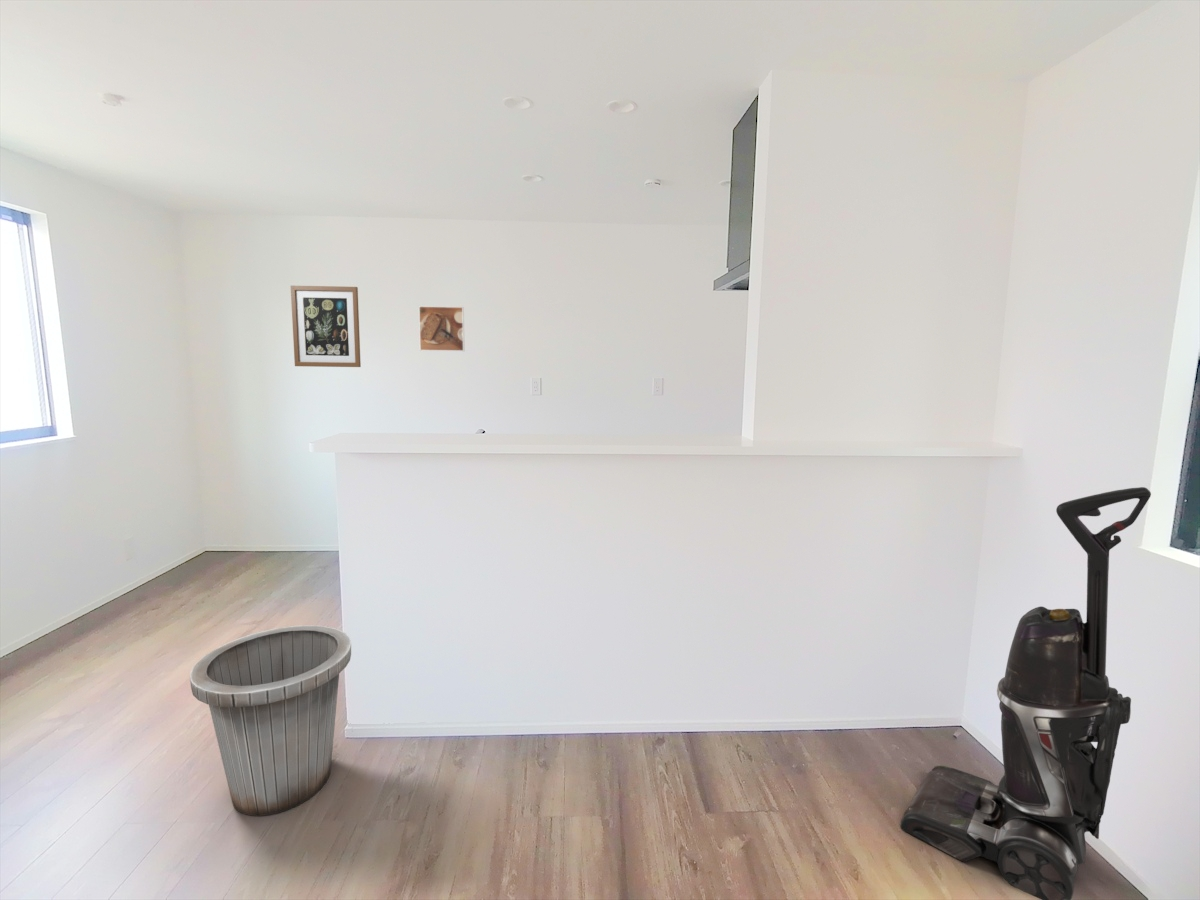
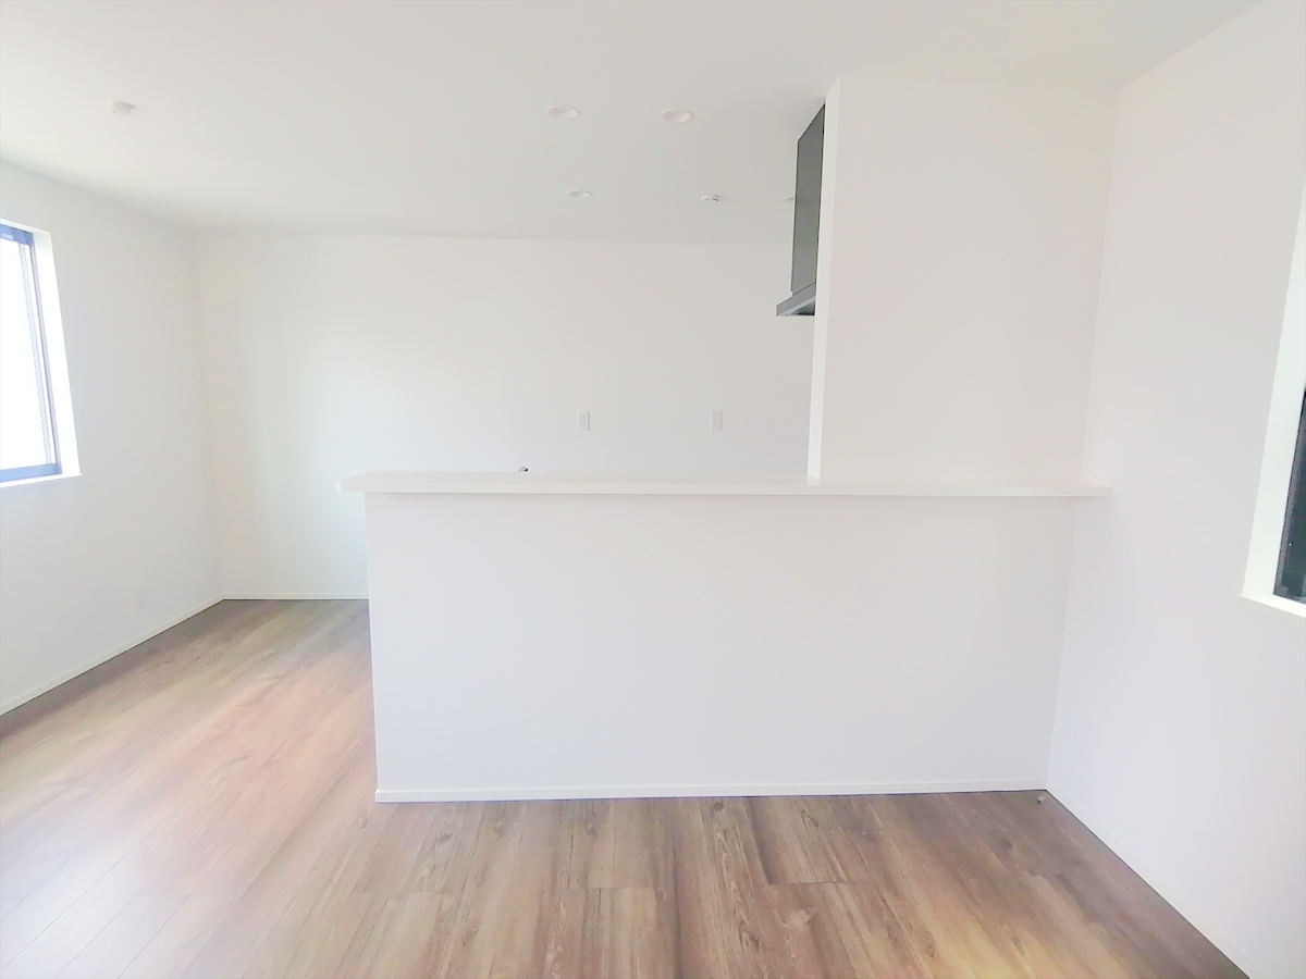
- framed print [418,305,465,352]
- vacuum cleaner [900,486,1152,900]
- wall art [290,285,362,368]
- trash can [189,624,352,817]
